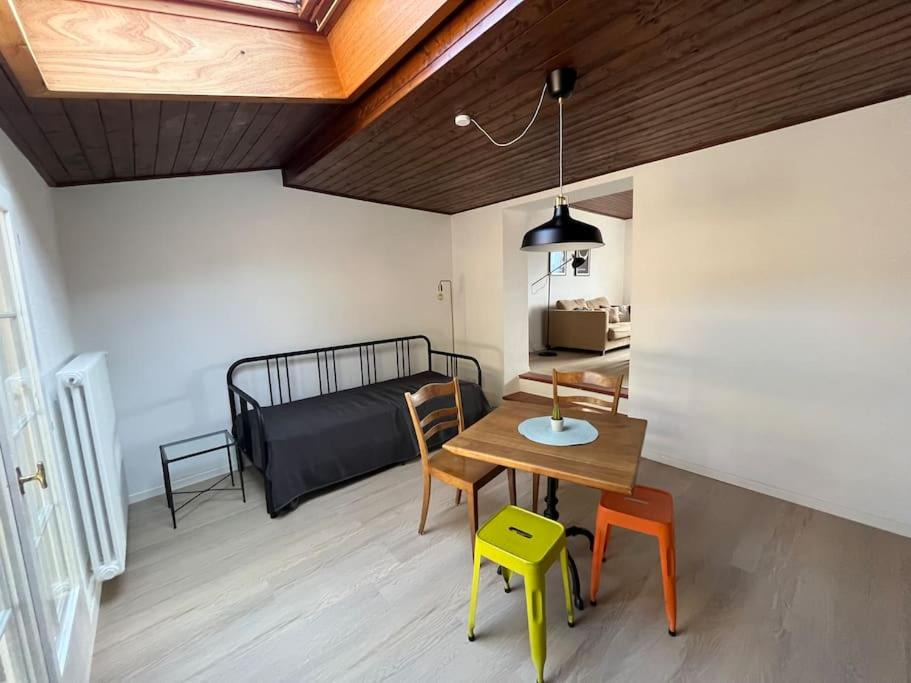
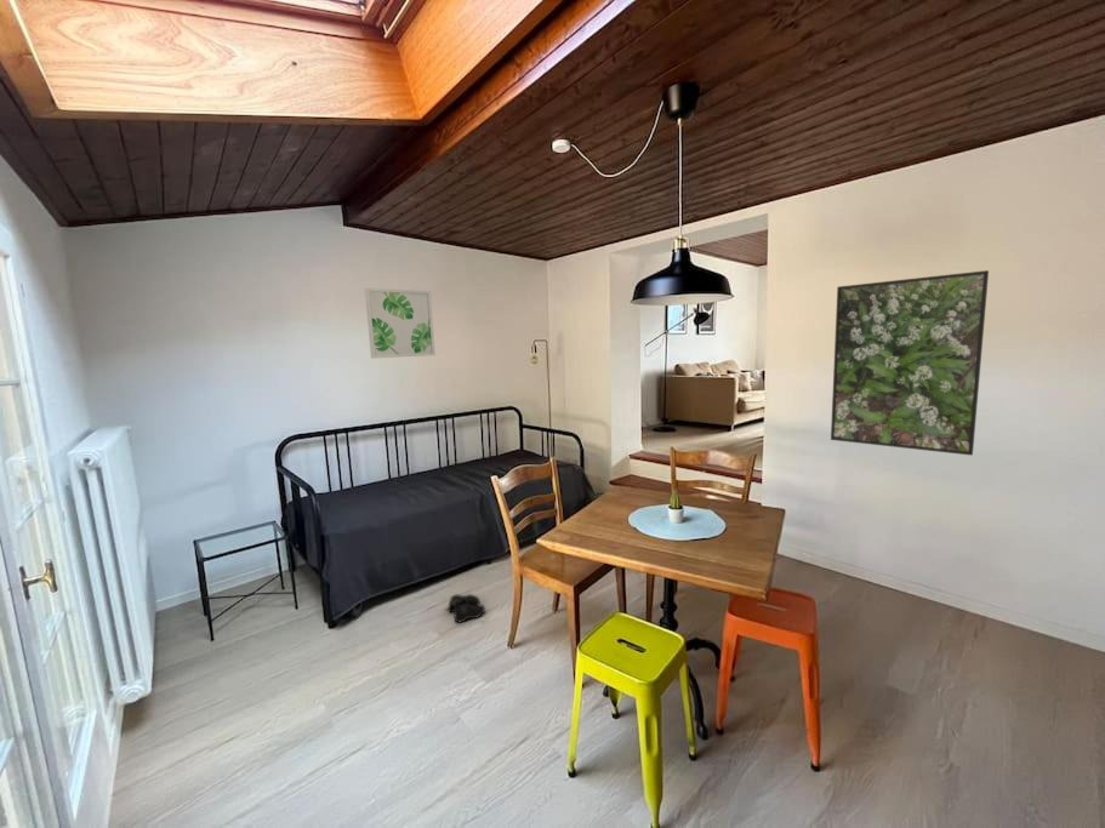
+ boots [445,593,486,624]
+ wall art [364,287,437,359]
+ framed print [830,269,990,457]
